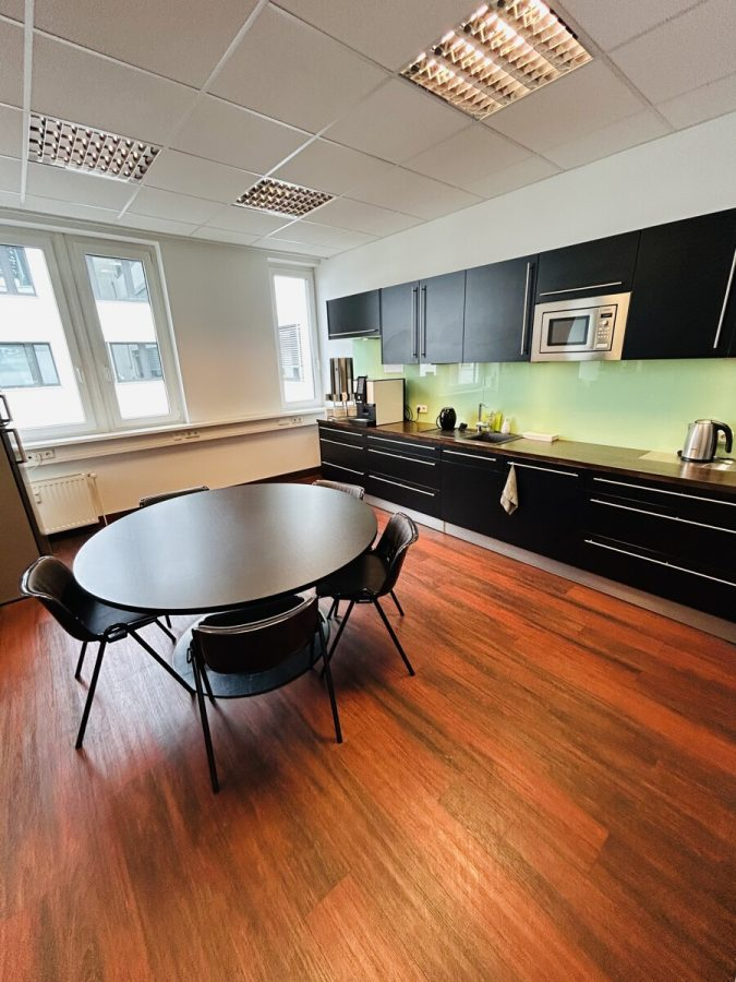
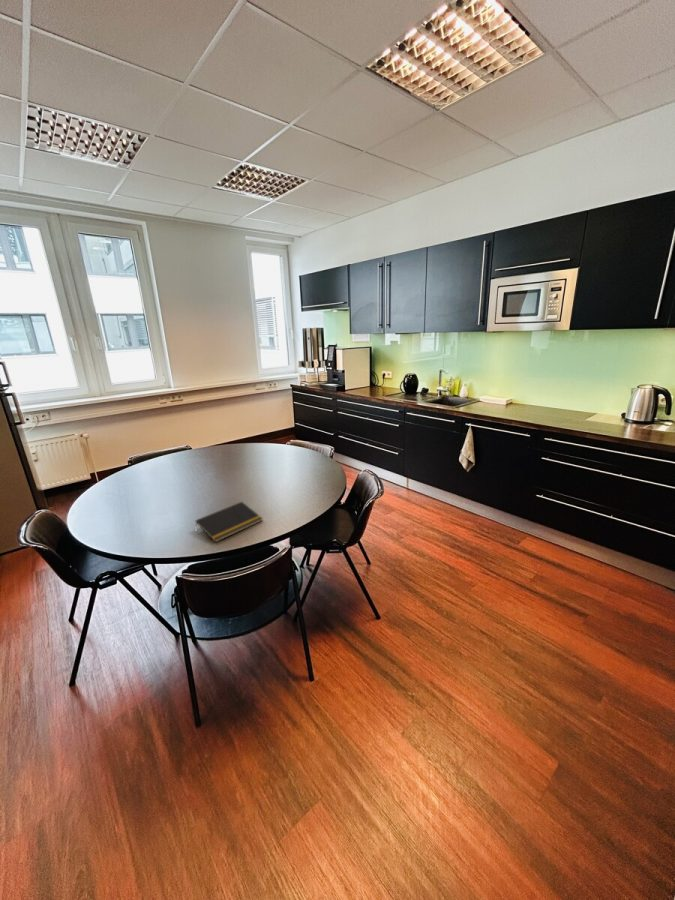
+ notepad [195,501,263,543]
